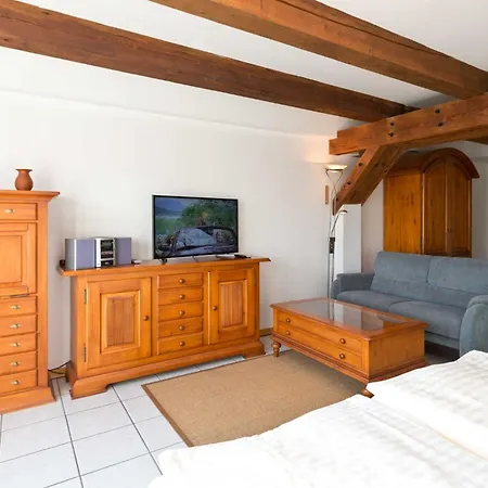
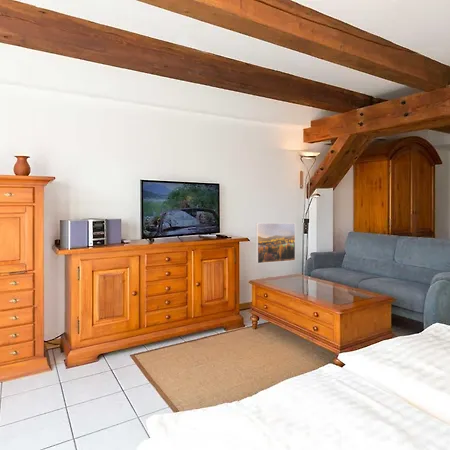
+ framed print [255,222,296,264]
